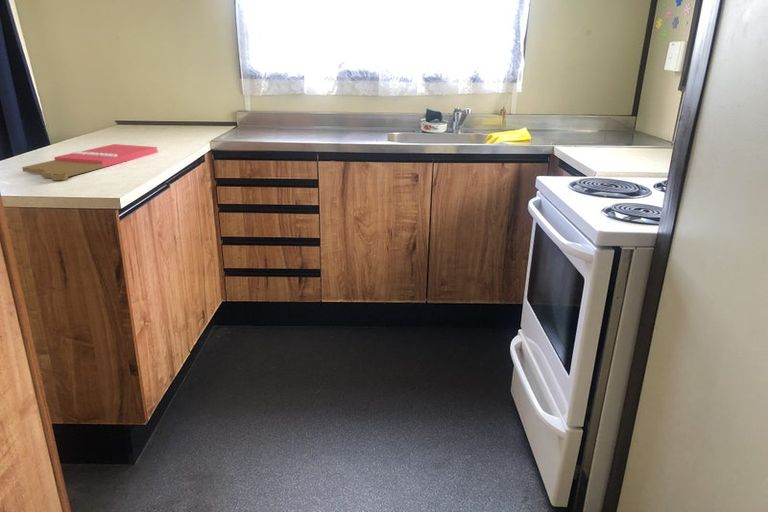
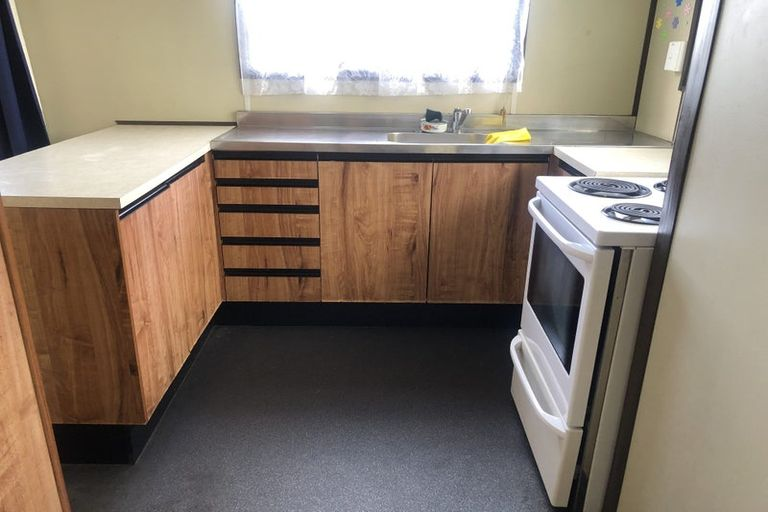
- cutting board [21,143,159,181]
